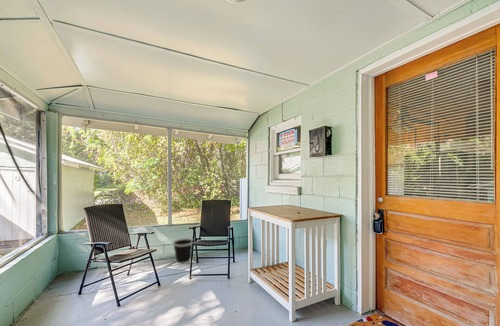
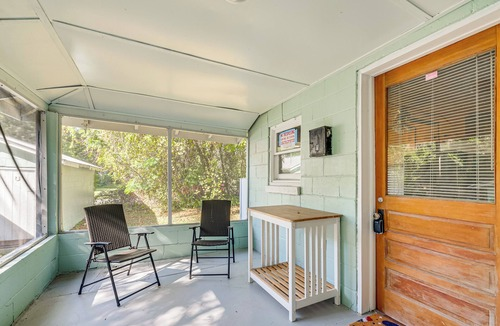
- wastebasket [172,237,193,265]
